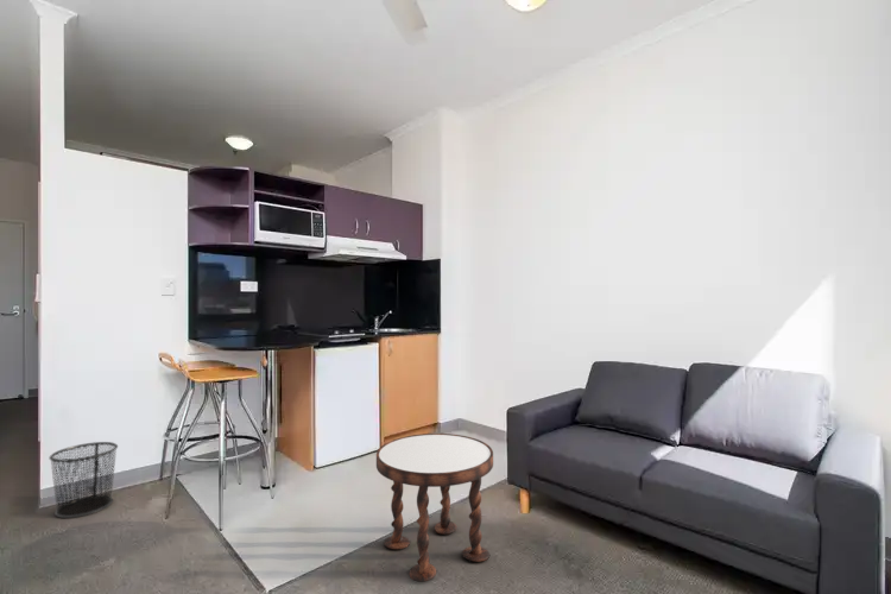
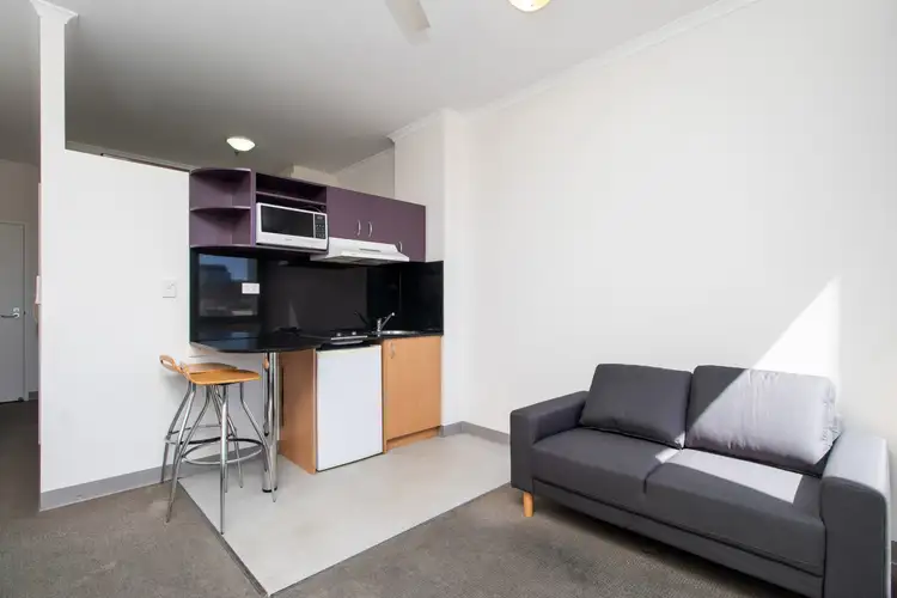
- waste bin [48,441,119,519]
- side table [375,432,494,583]
